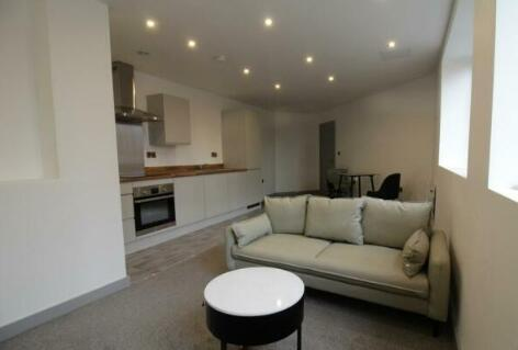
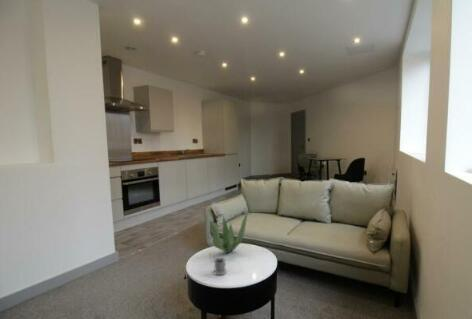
+ plant [208,210,249,254]
+ tea glass holder [208,252,227,276]
